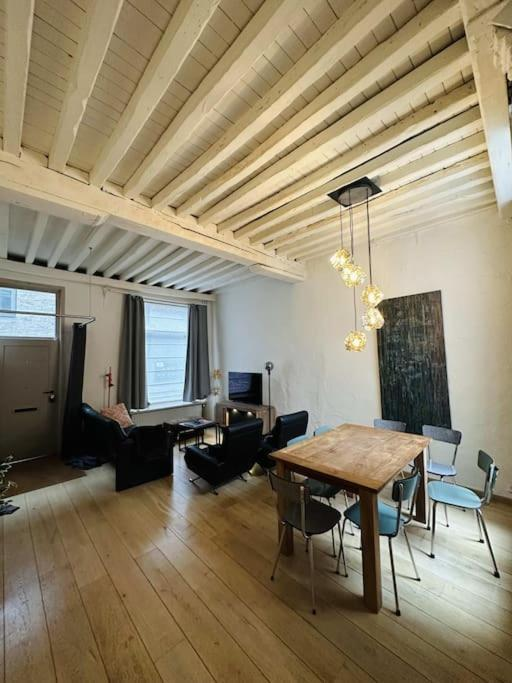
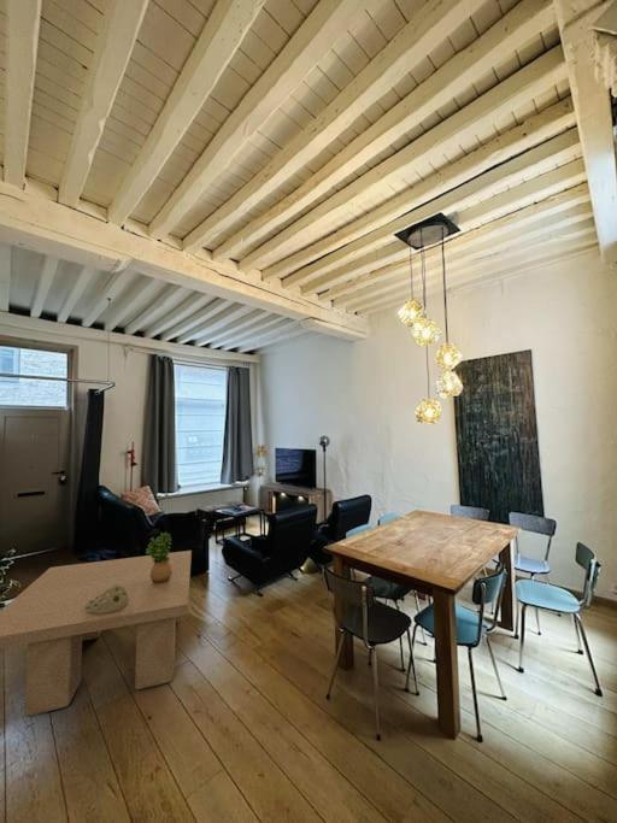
+ coffee table [0,549,193,717]
+ decorative bowl [84,584,128,613]
+ potted plant [145,531,172,586]
